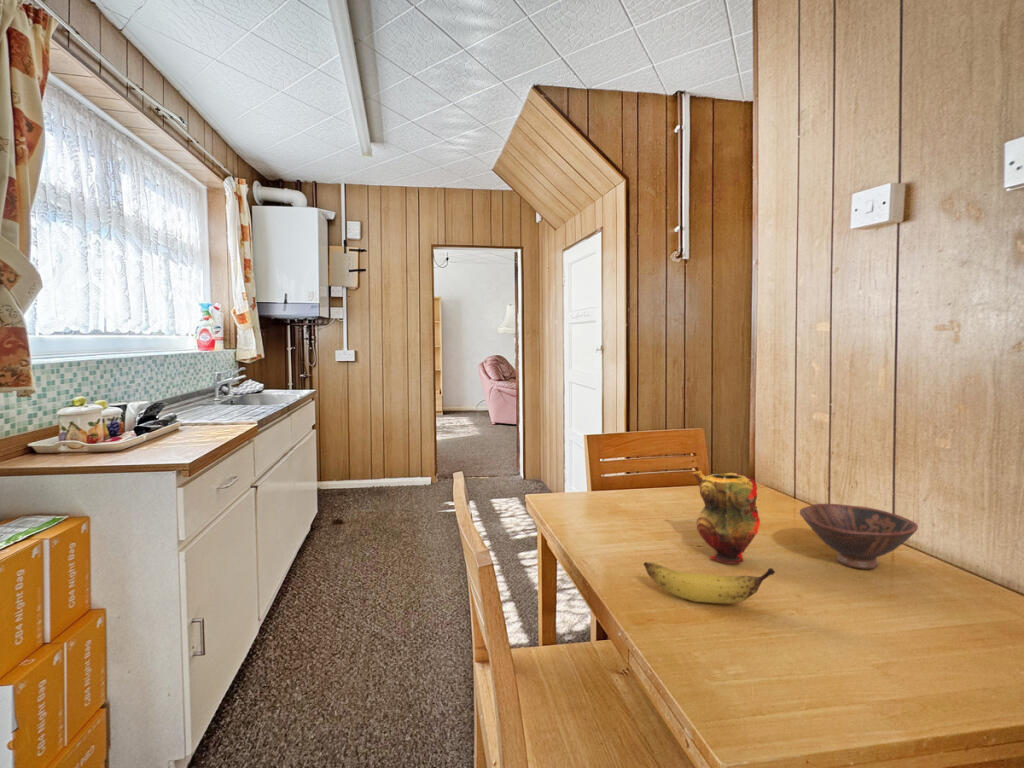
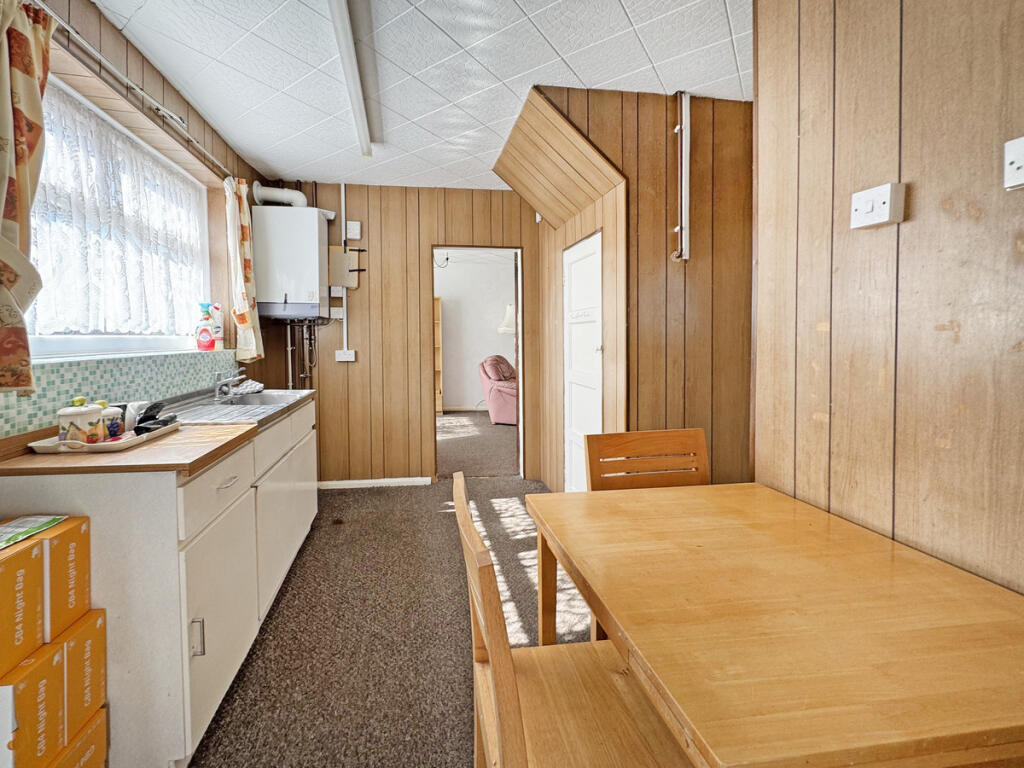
- banana [642,561,776,604]
- bowl [799,503,919,570]
- teapot [692,470,761,565]
